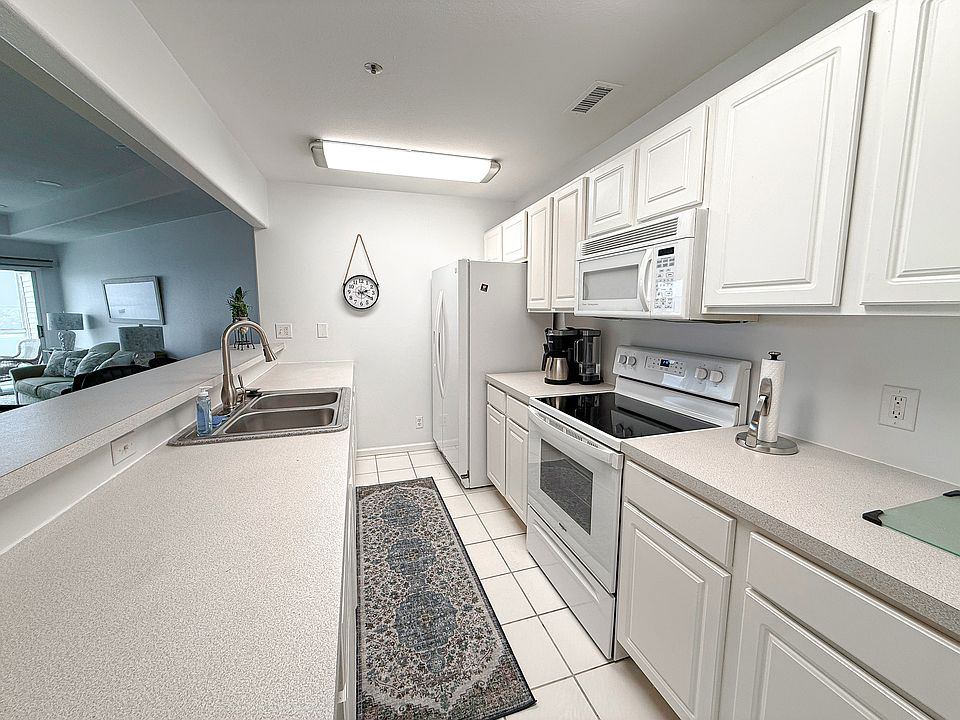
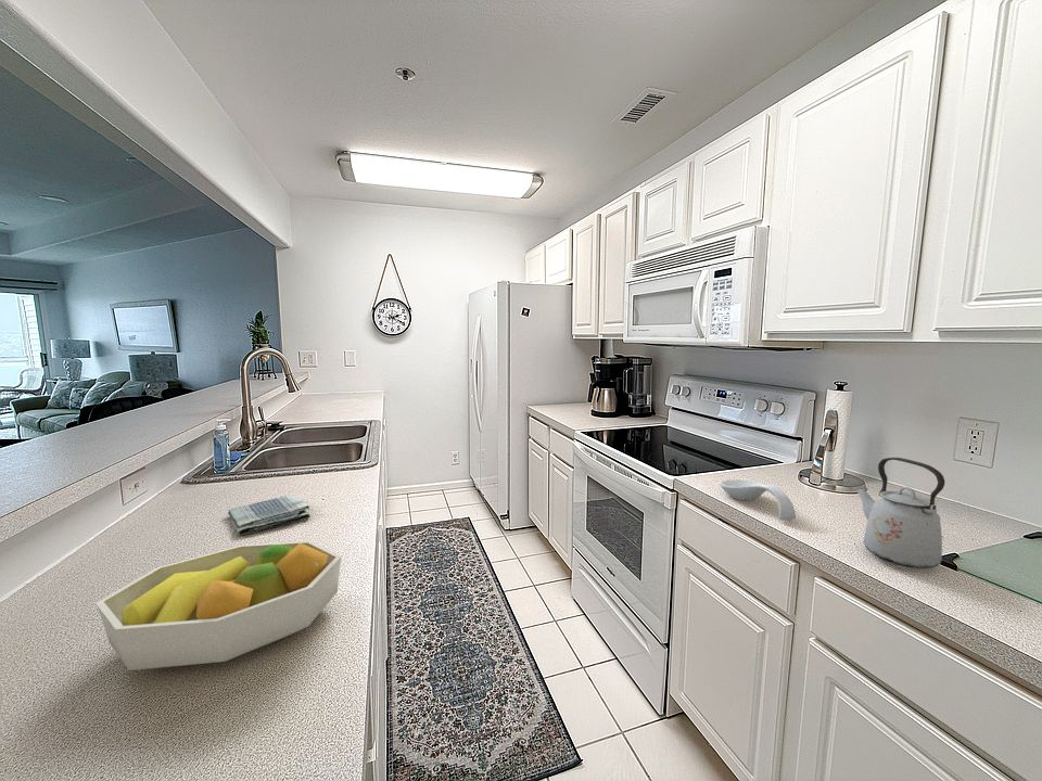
+ dish towel [227,494,312,537]
+ spoon rest [720,478,797,522]
+ fruit bowl [94,540,343,671]
+ kettle [854,457,946,569]
